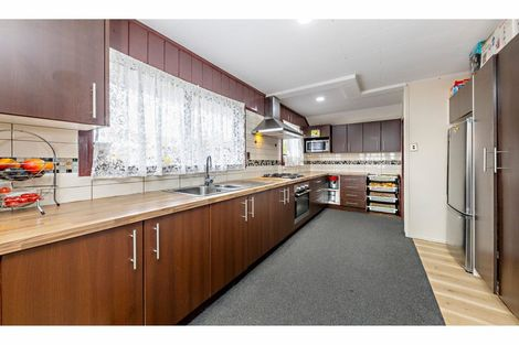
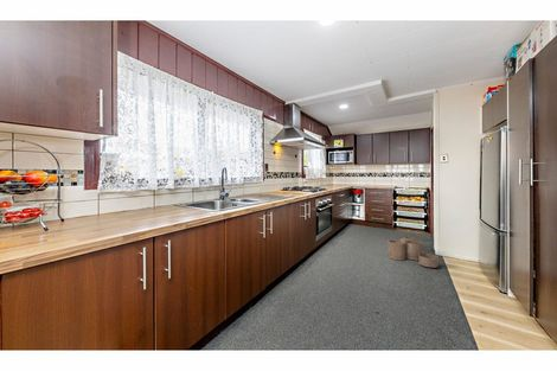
+ woven basket [388,234,440,269]
